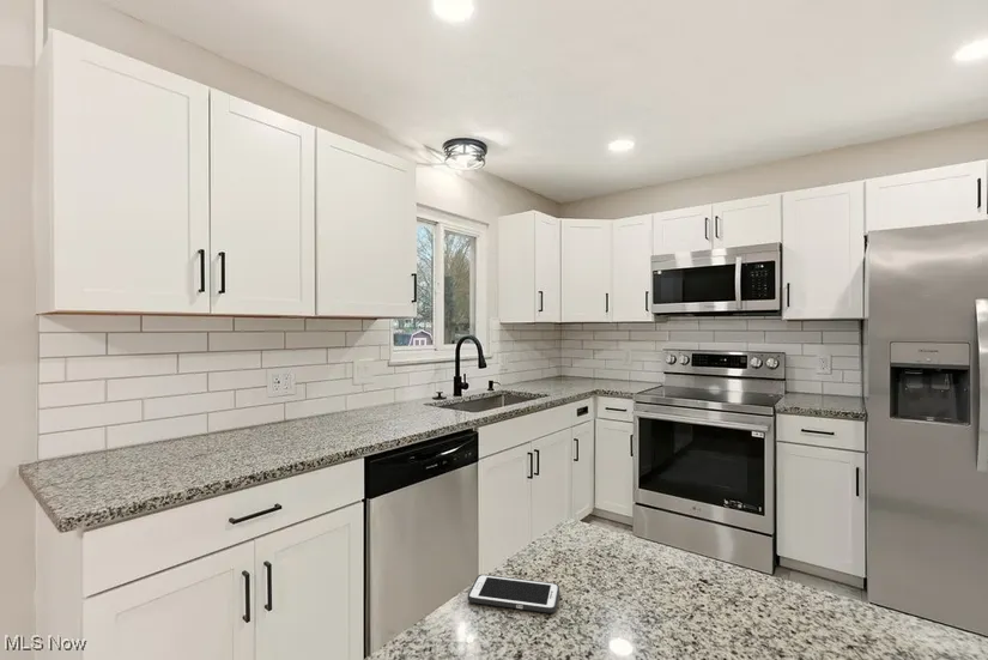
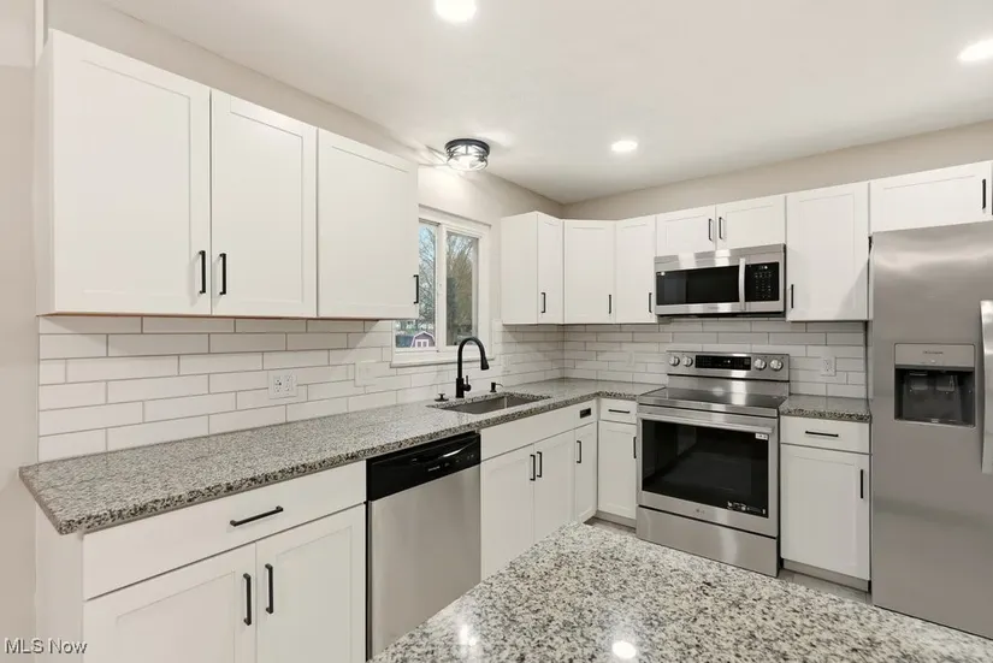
- cell phone [467,574,560,614]
